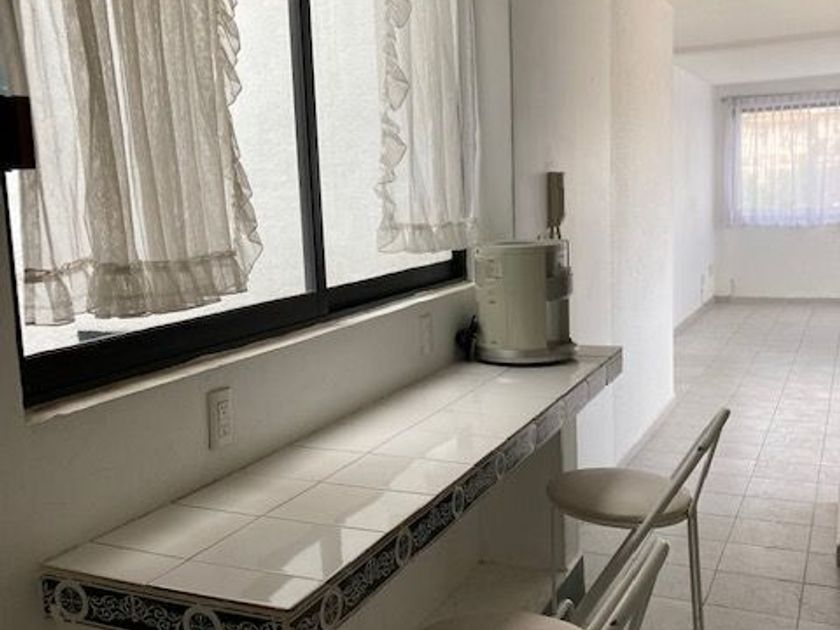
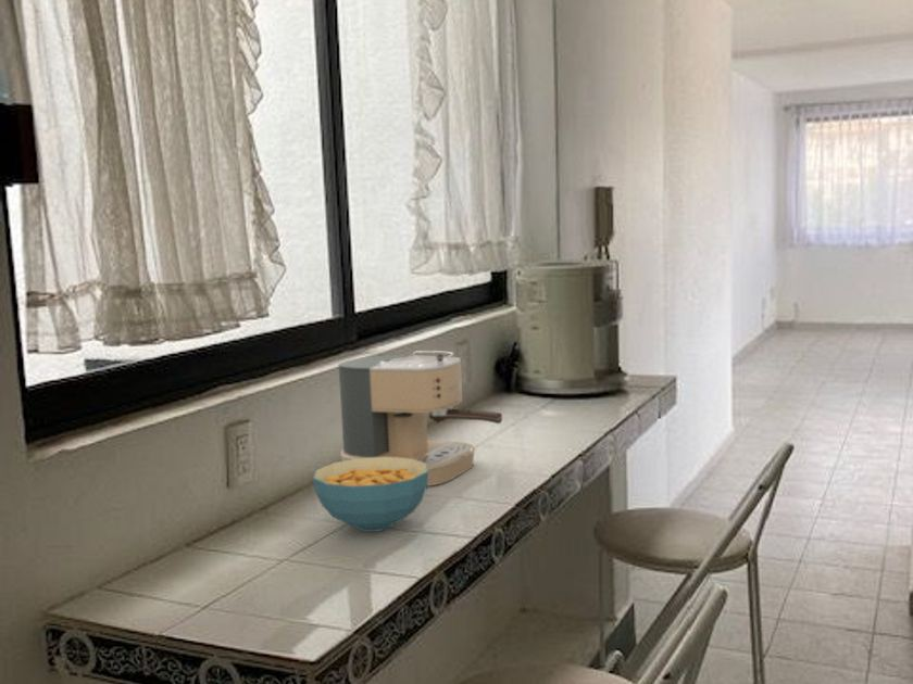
+ coffee maker [337,350,503,486]
+ cereal bowl [312,457,428,533]
